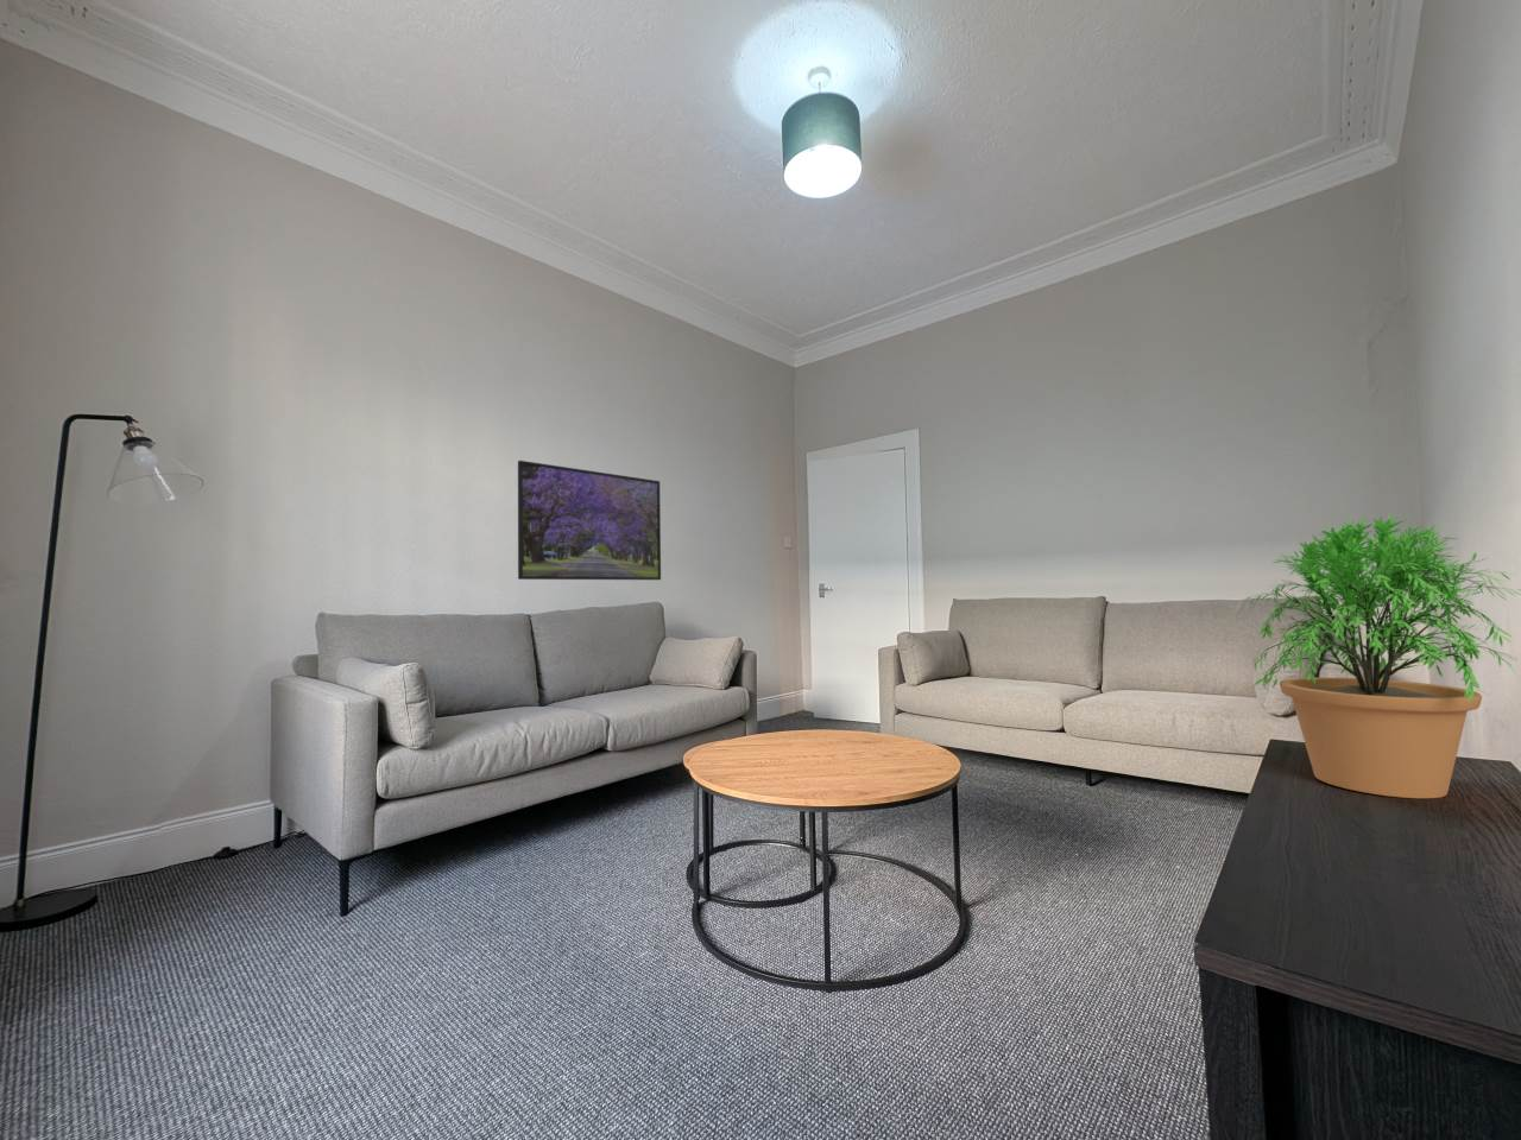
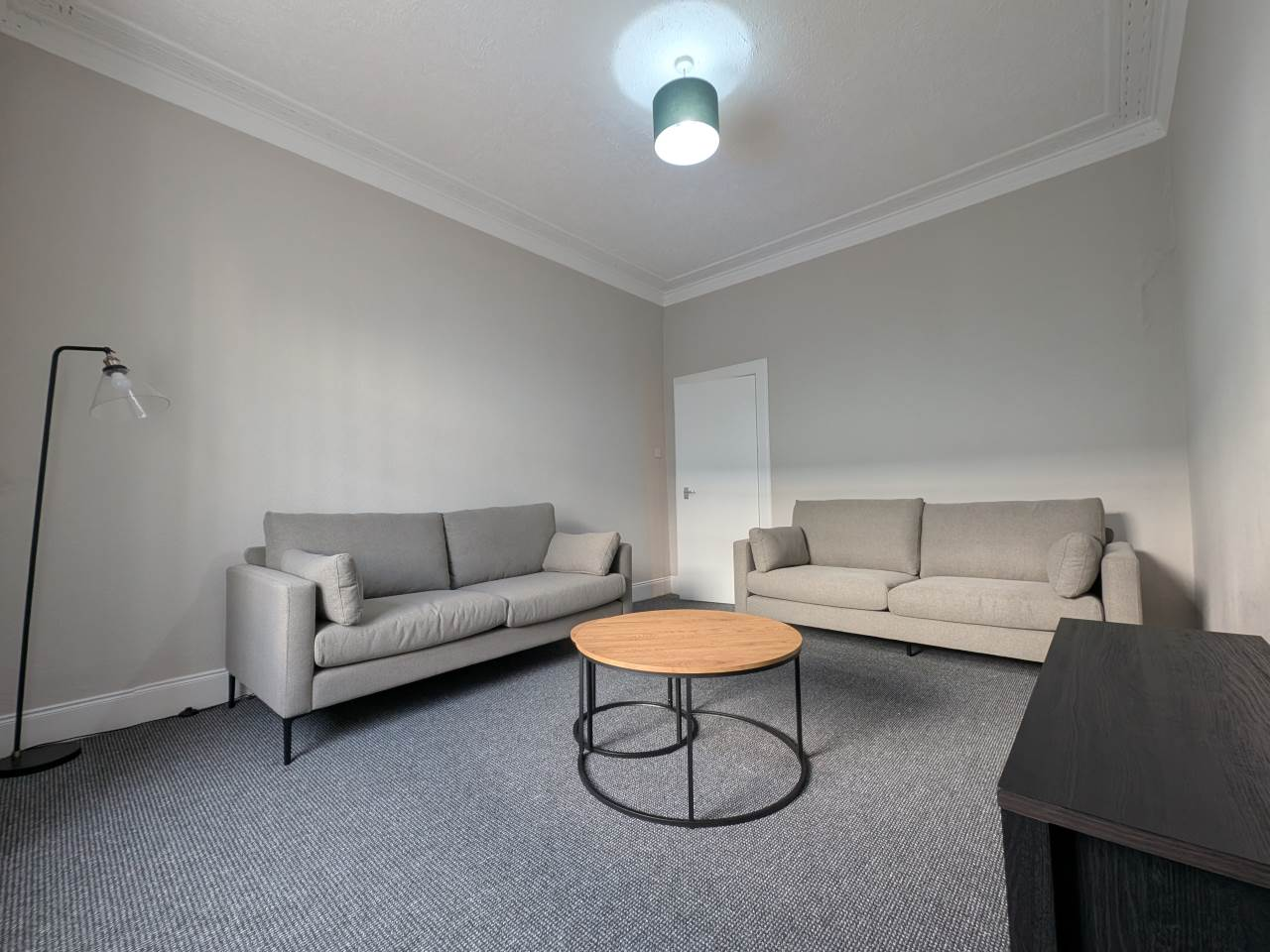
- potted plant [1242,511,1521,799]
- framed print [517,460,662,581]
